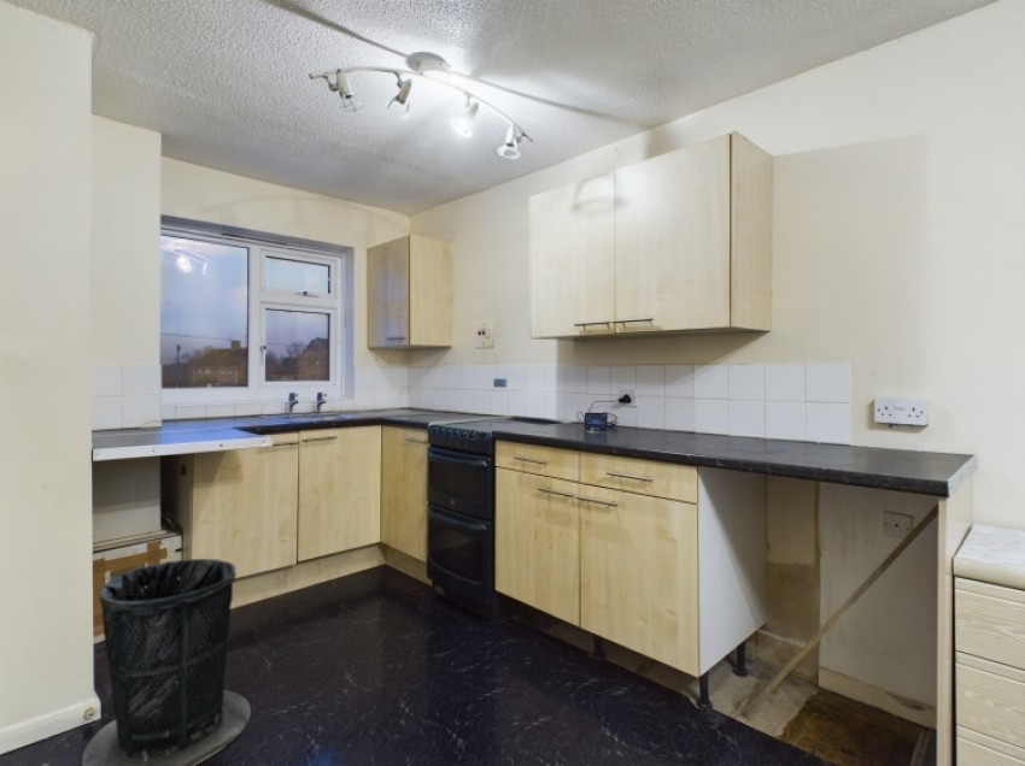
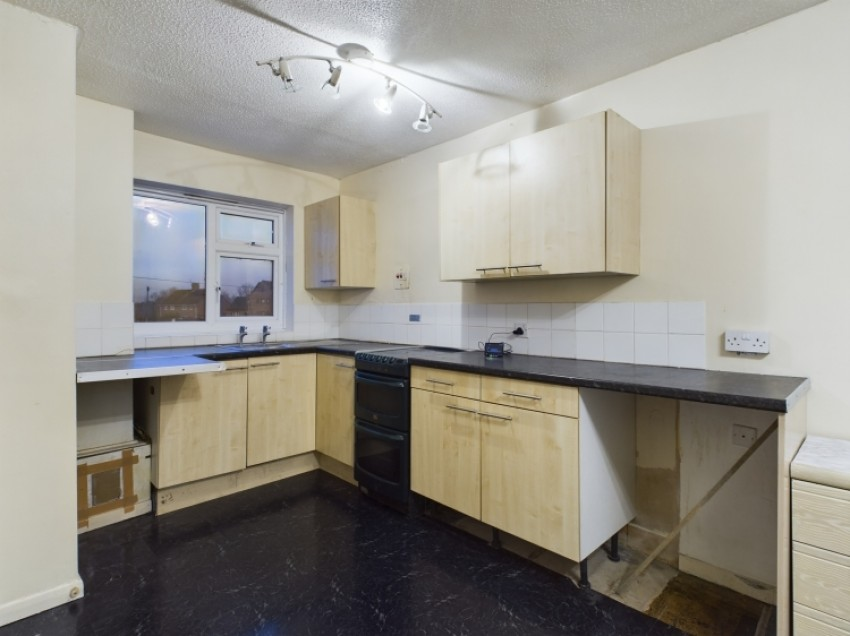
- trash can [81,558,252,766]
